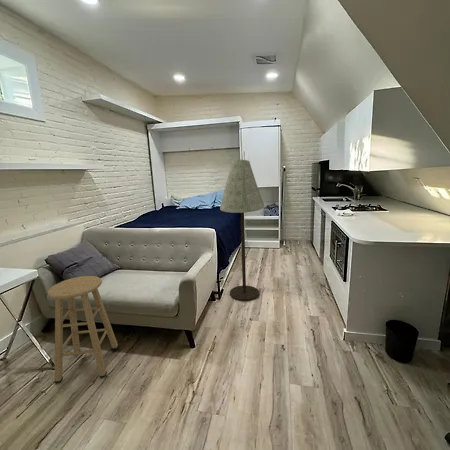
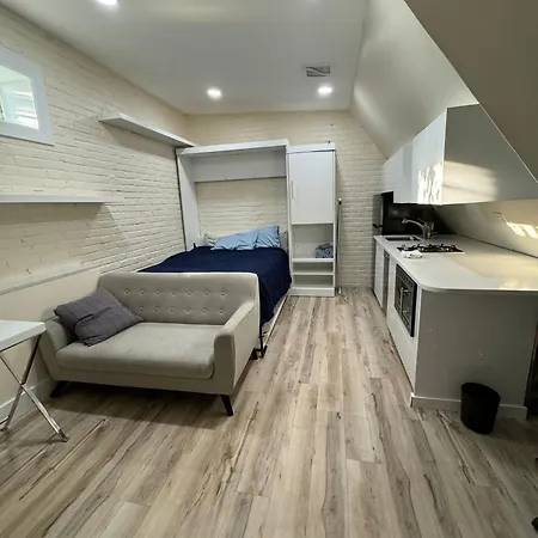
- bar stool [47,275,119,384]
- floor lamp [219,159,266,302]
